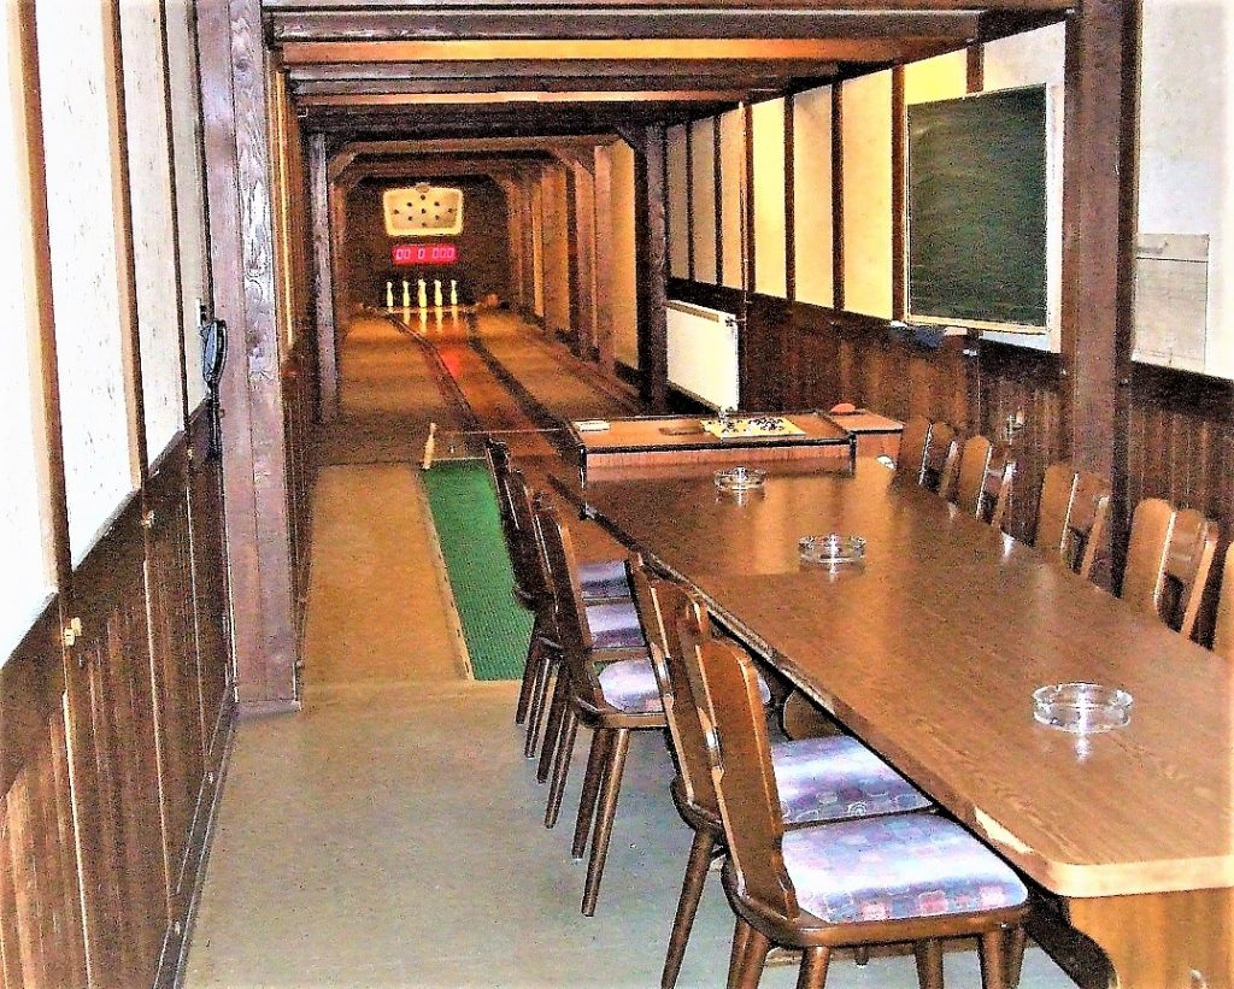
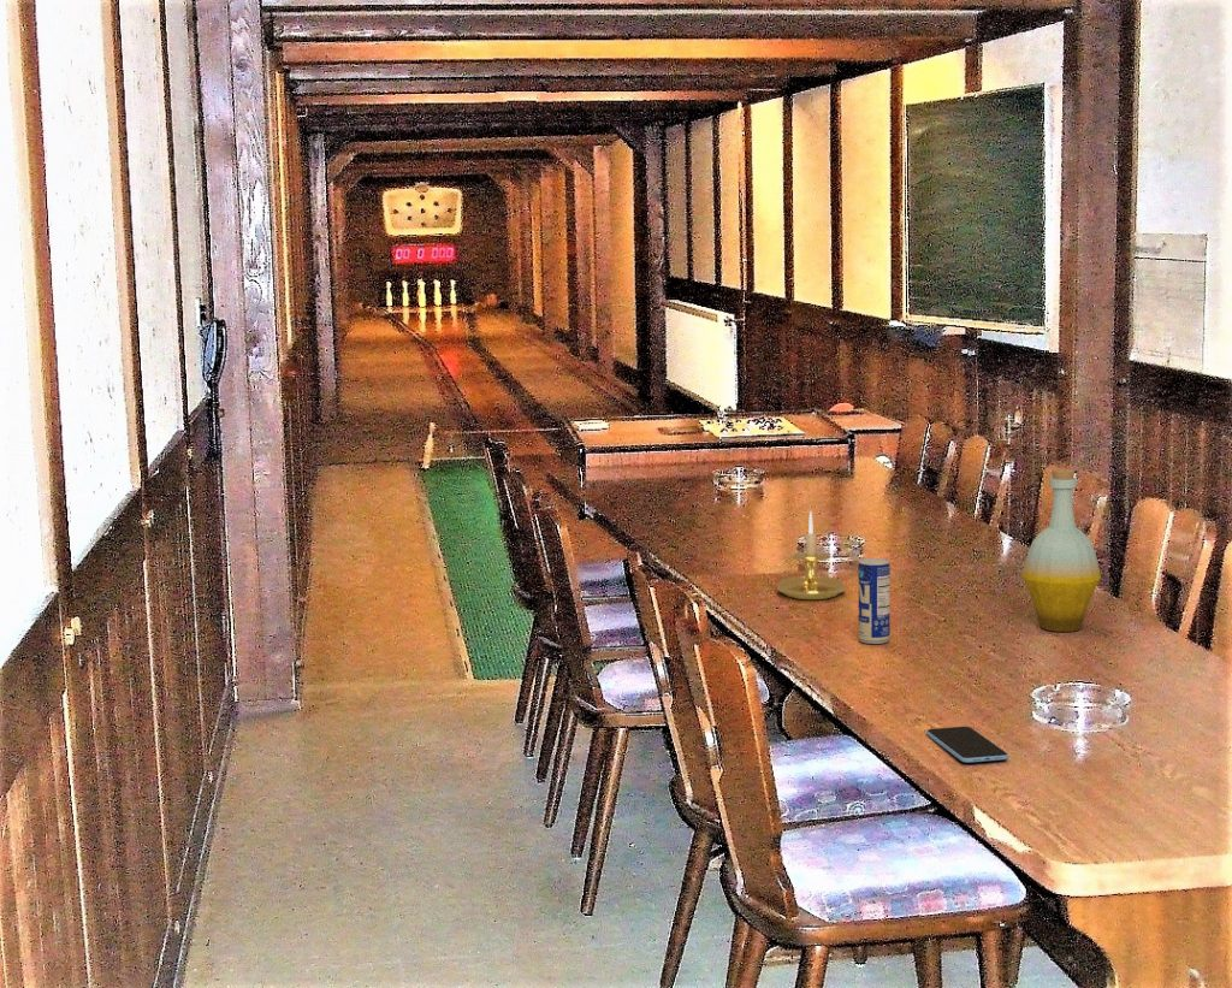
+ smartphone [925,726,1009,763]
+ beverage can [857,557,892,645]
+ bottle [1021,467,1102,633]
+ candle holder [776,510,847,601]
